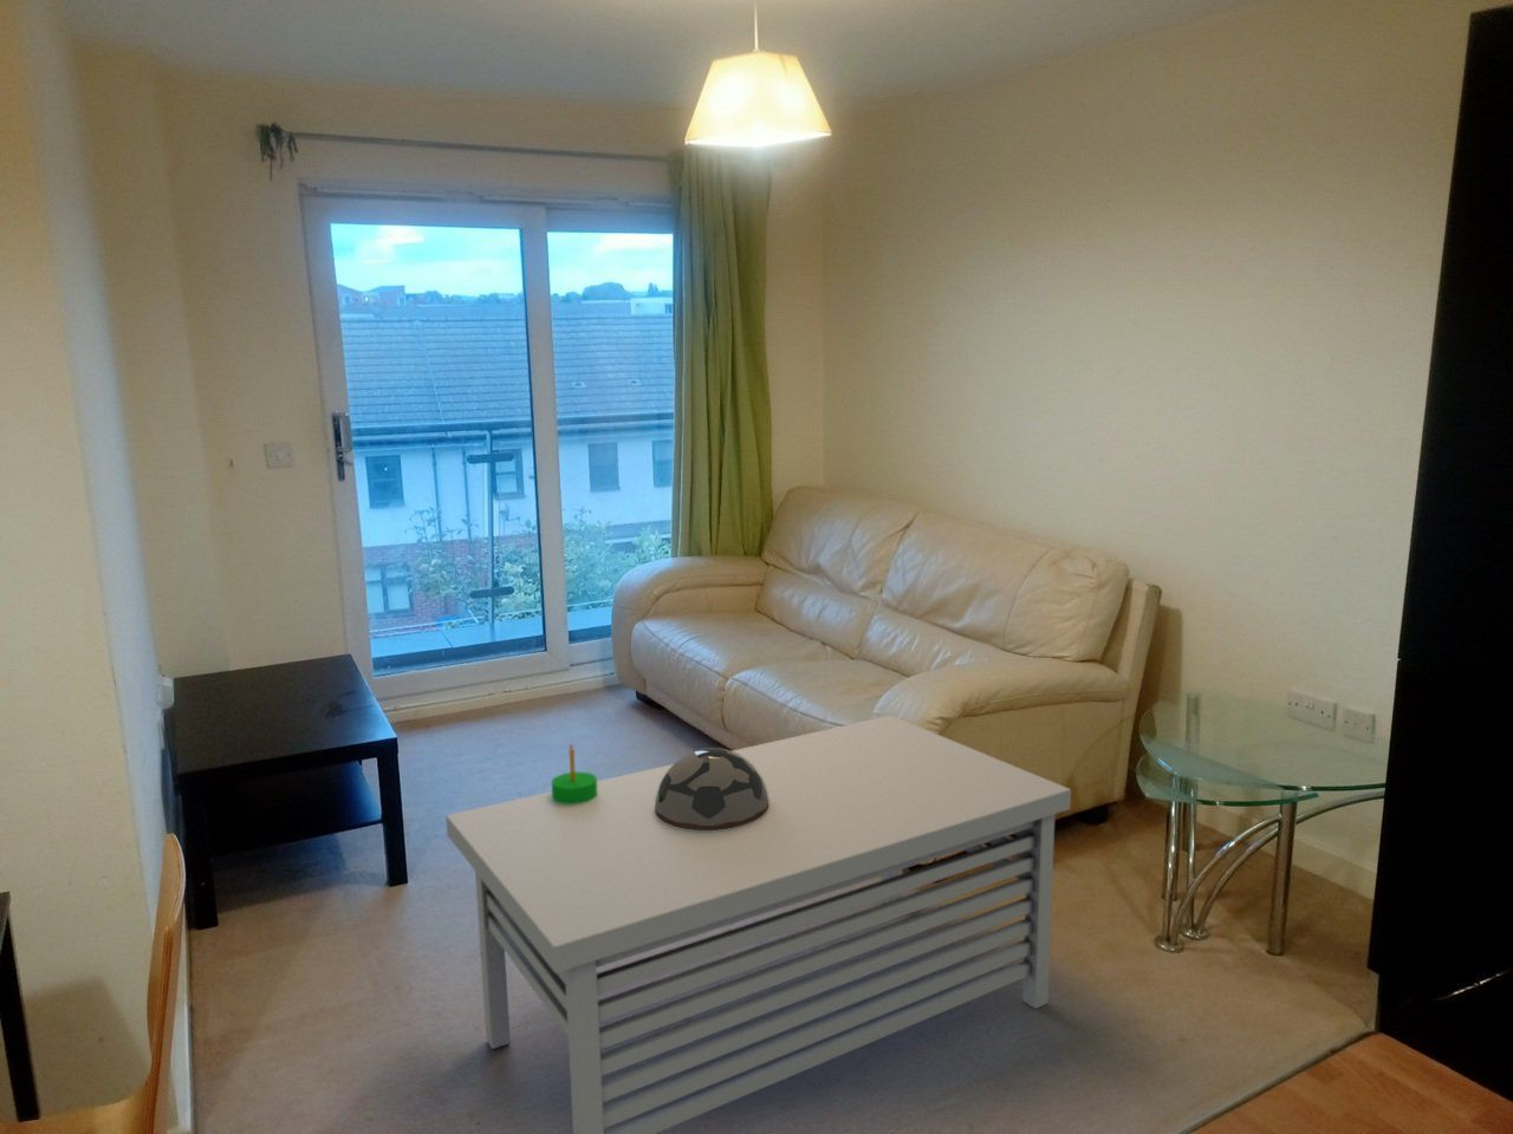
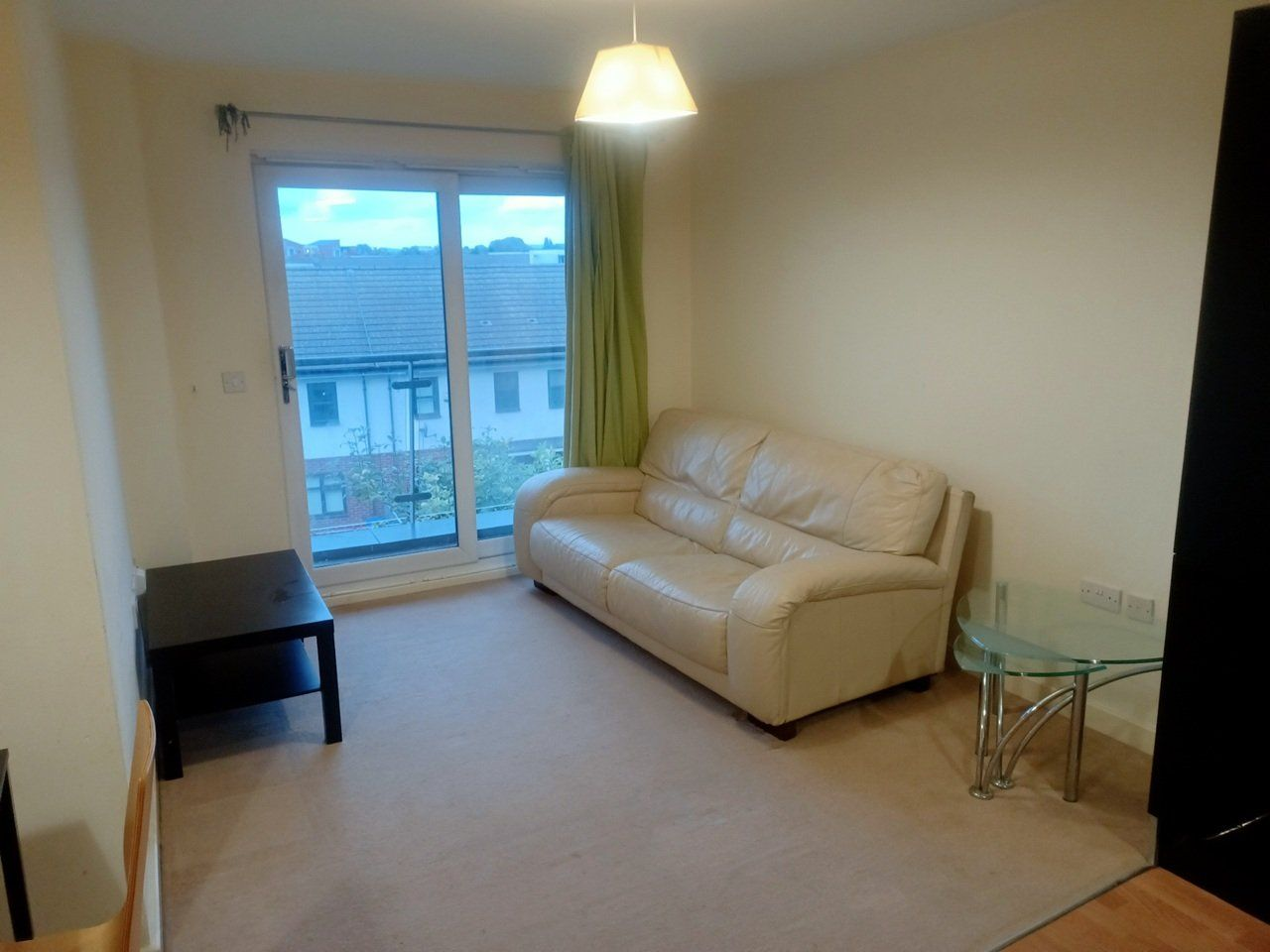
- coffee table [444,714,1072,1134]
- candle [550,742,598,804]
- decorative bowl [655,747,770,830]
